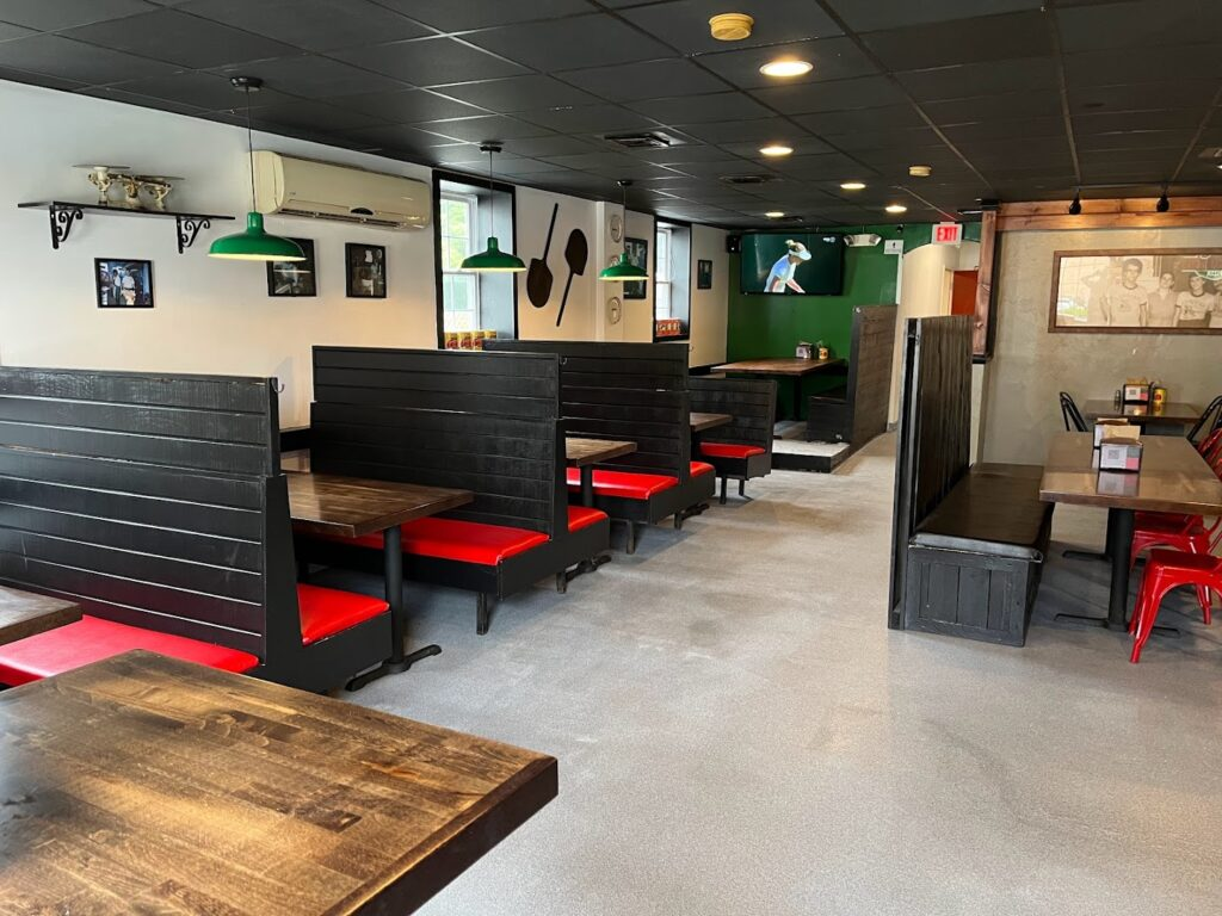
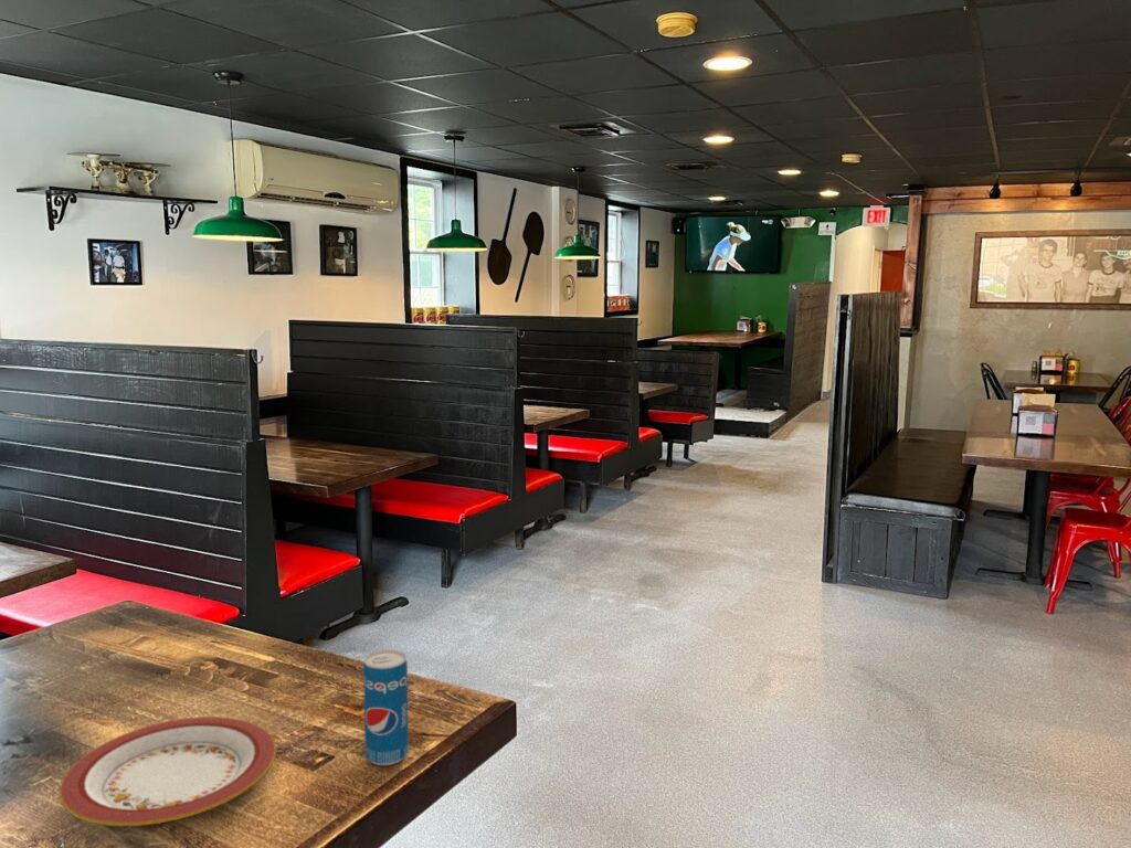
+ beverage can [362,649,410,766]
+ plate [59,716,277,827]
